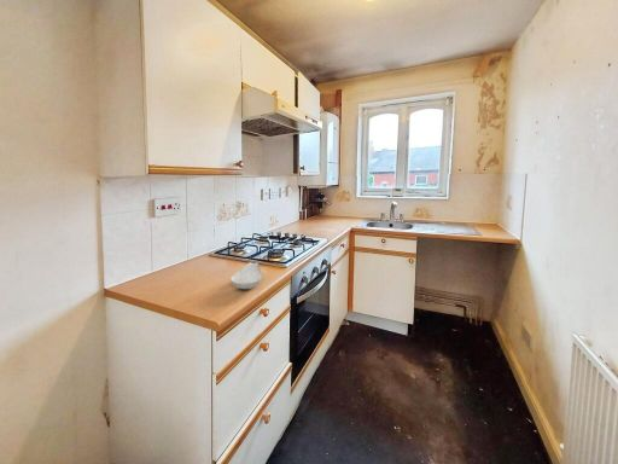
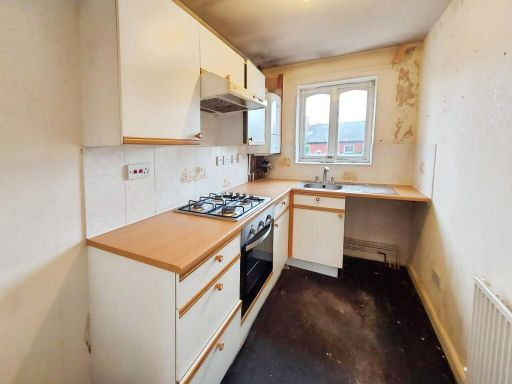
- spoon rest [229,261,262,290]
